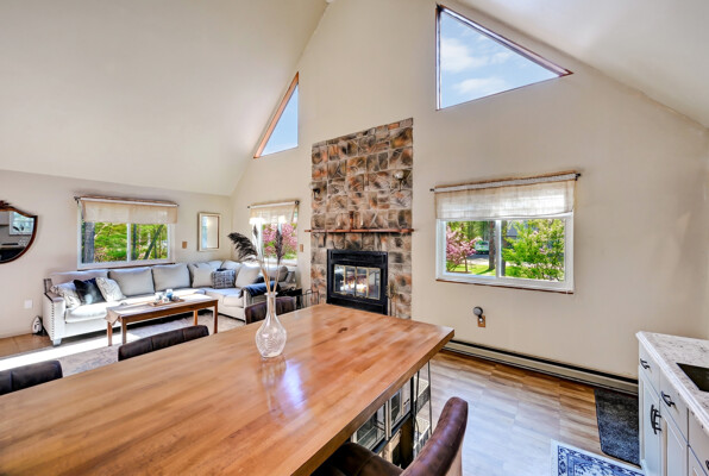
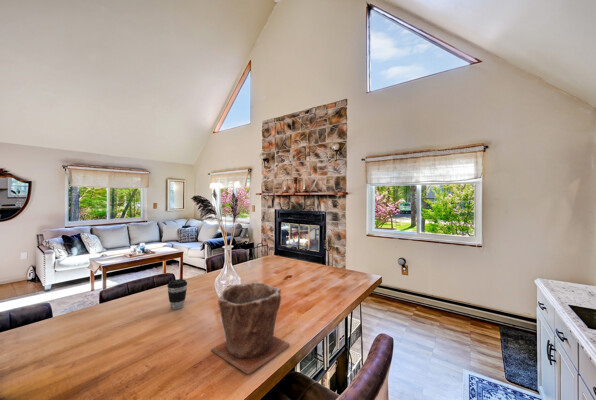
+ plant pot [210,282,291,375]
+ coffee cup [166,278,188,311]
